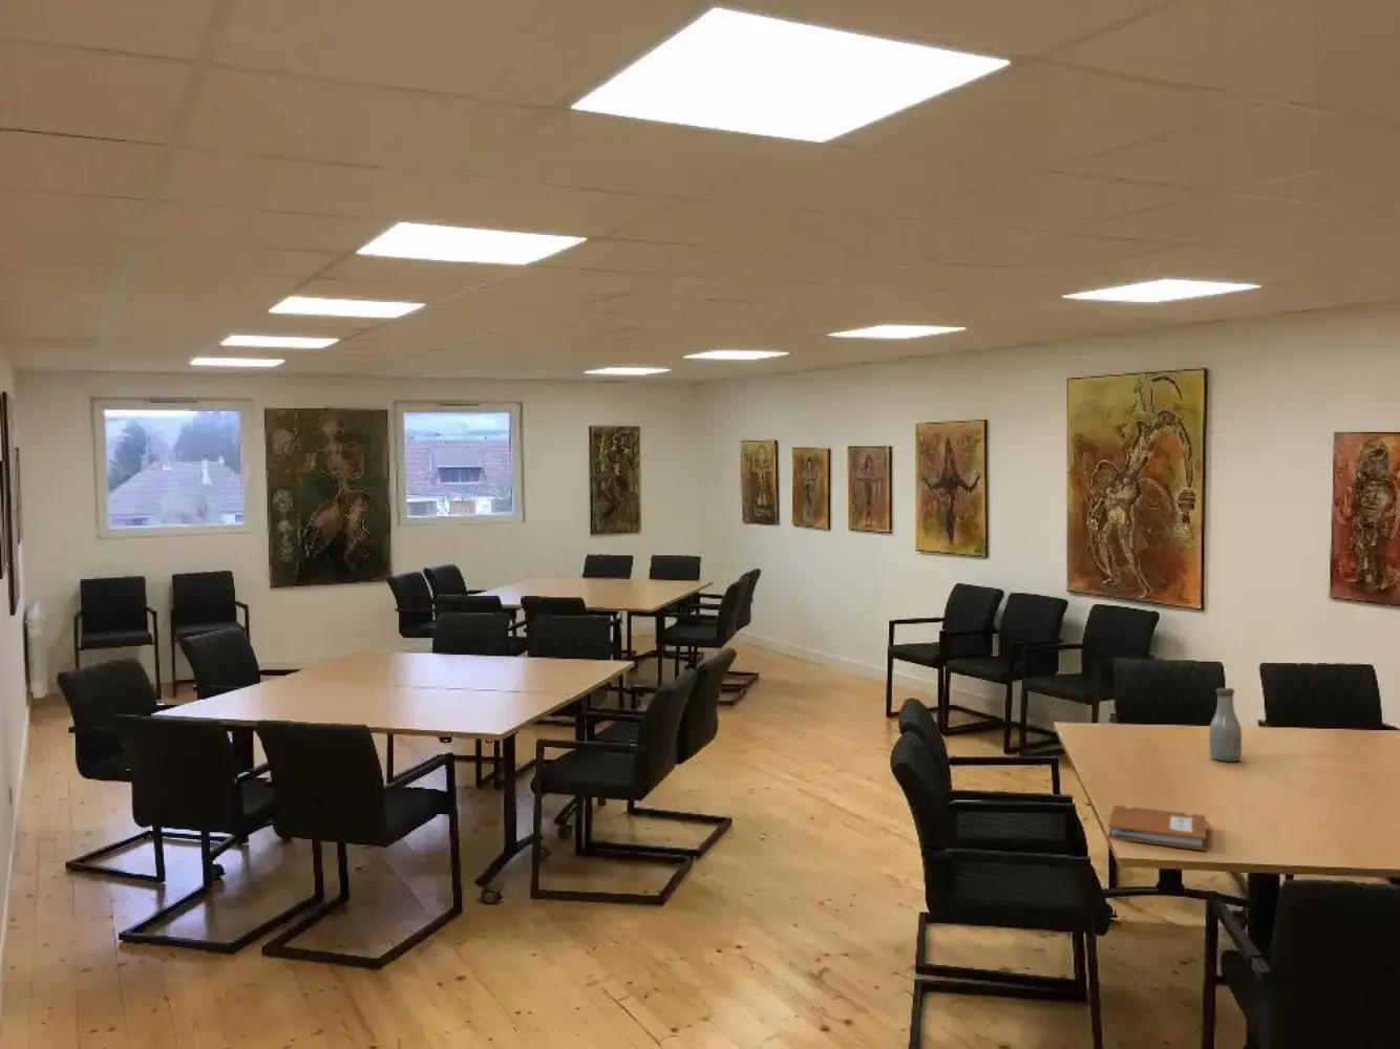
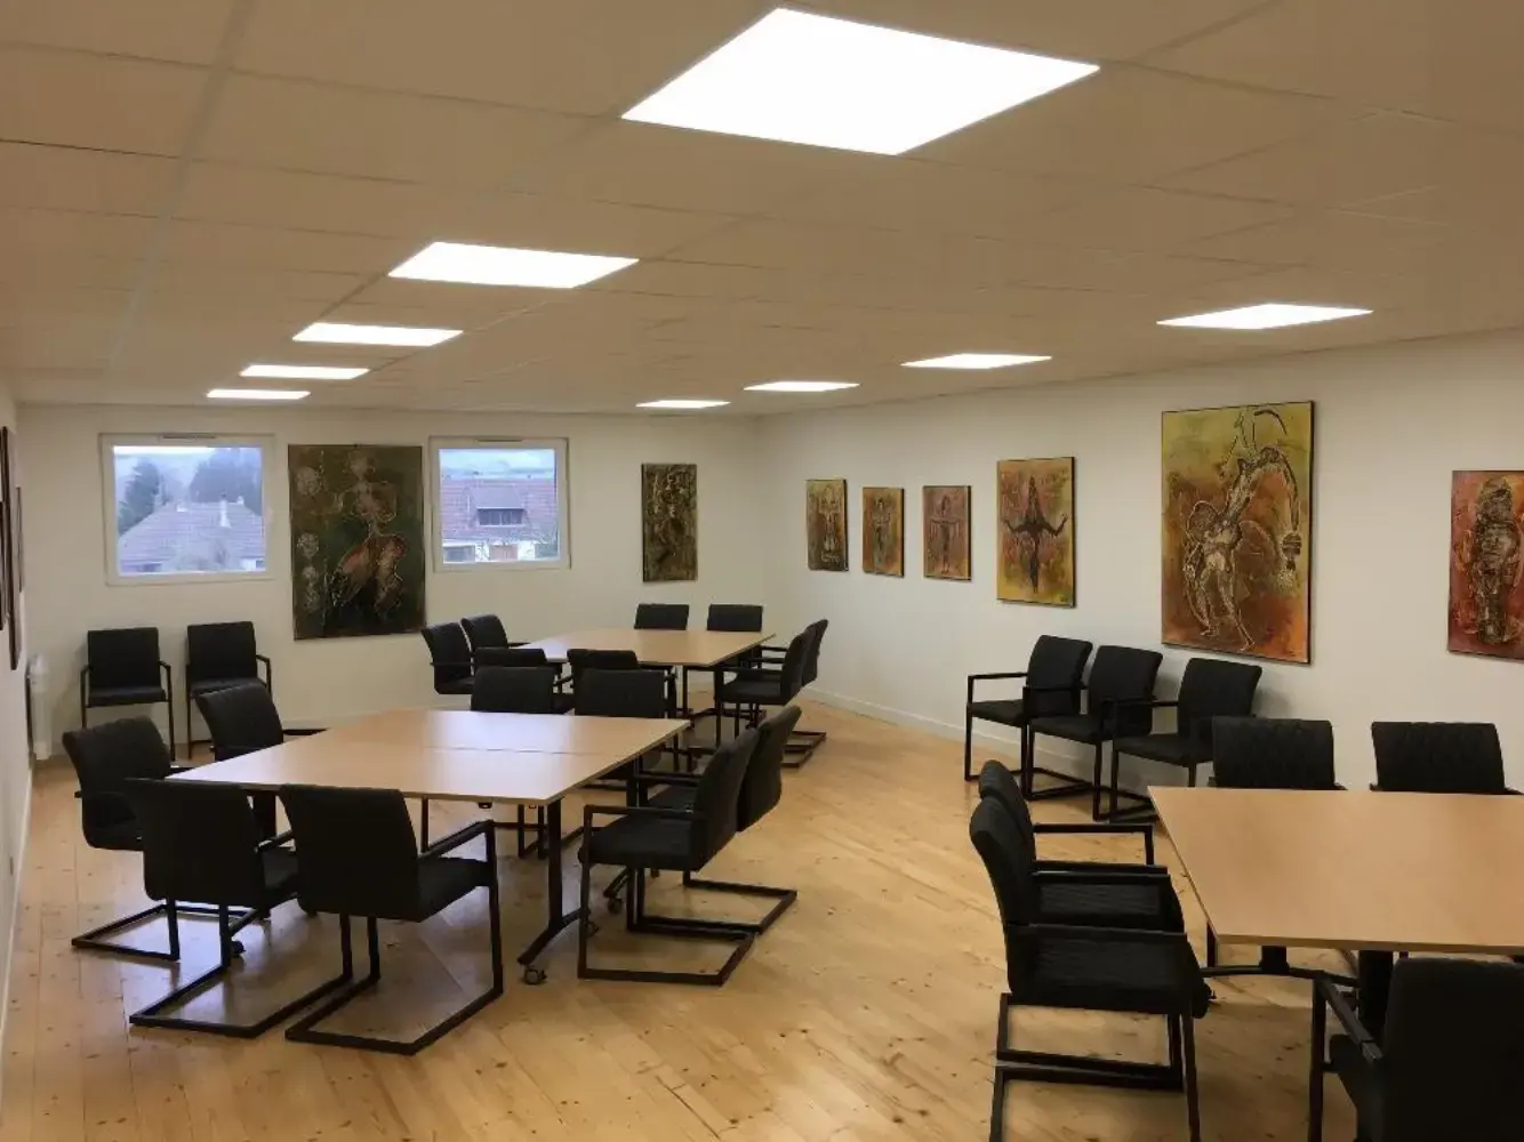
- notebook [1107,803,1213,852]
- bottle [1208,688,1242,763]
